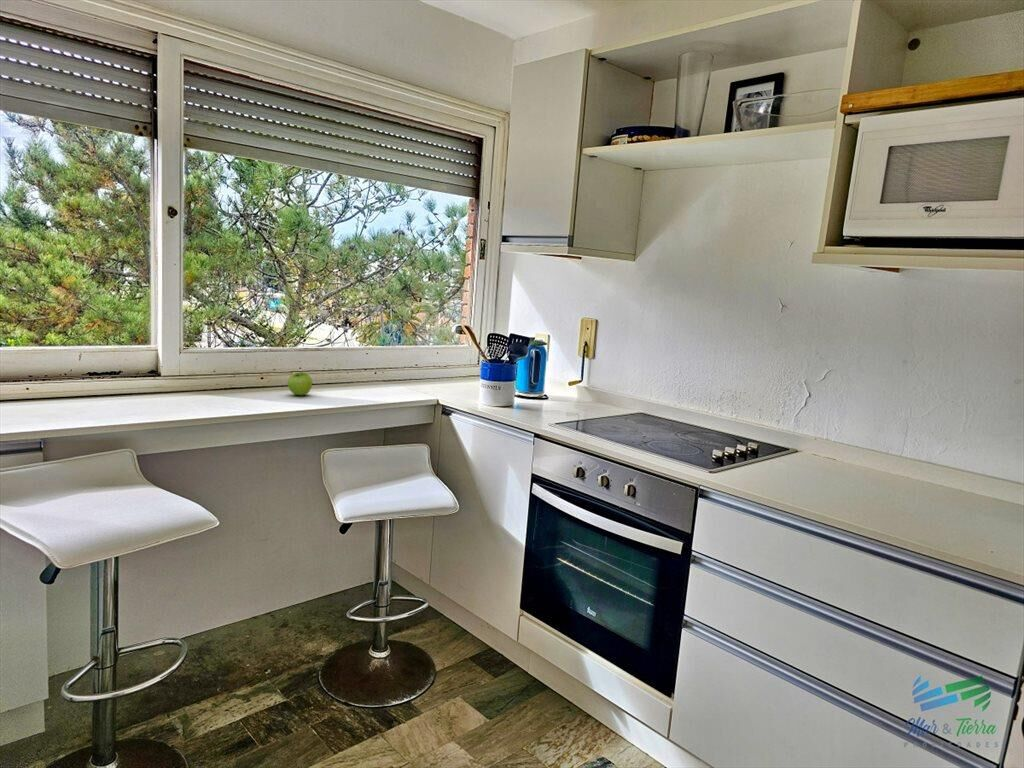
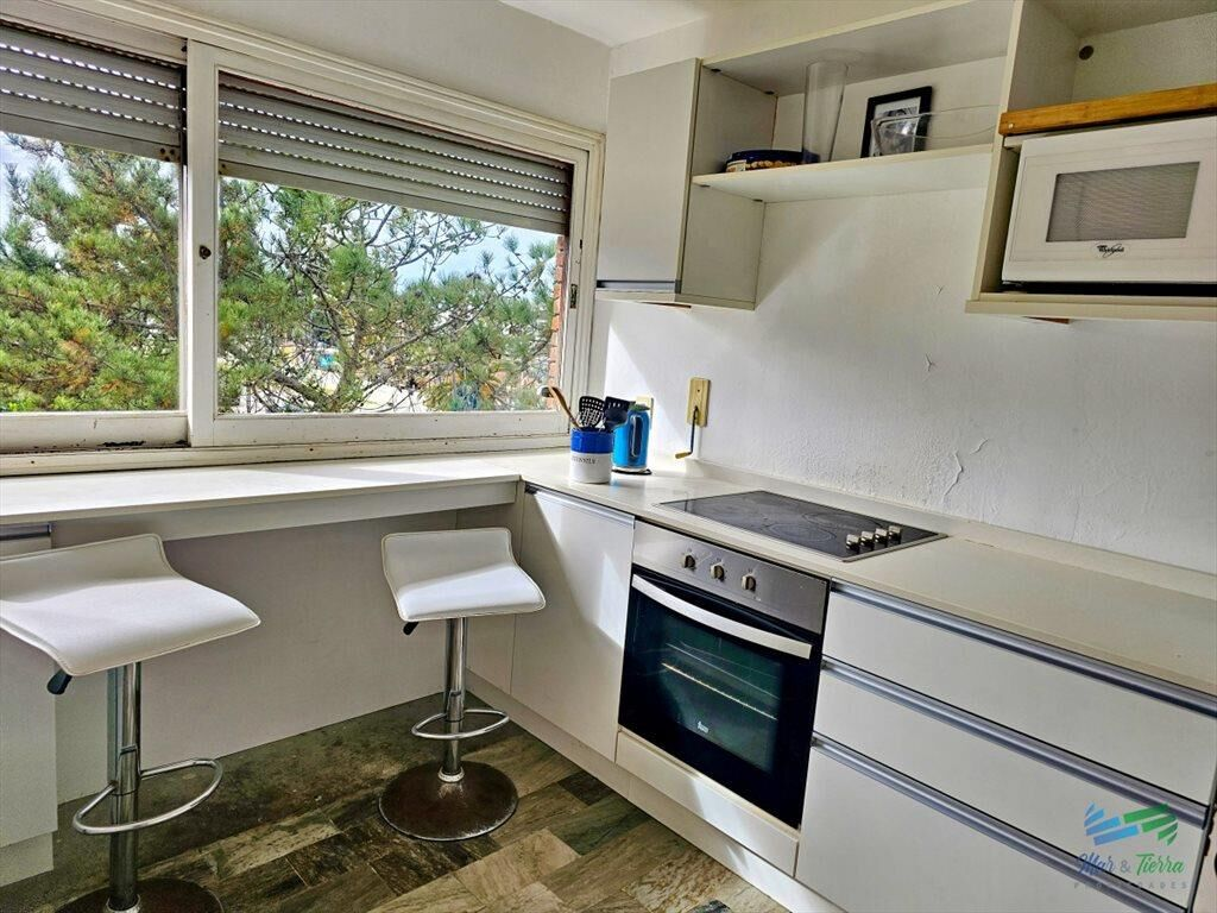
- fruit [287,371,313,396]
